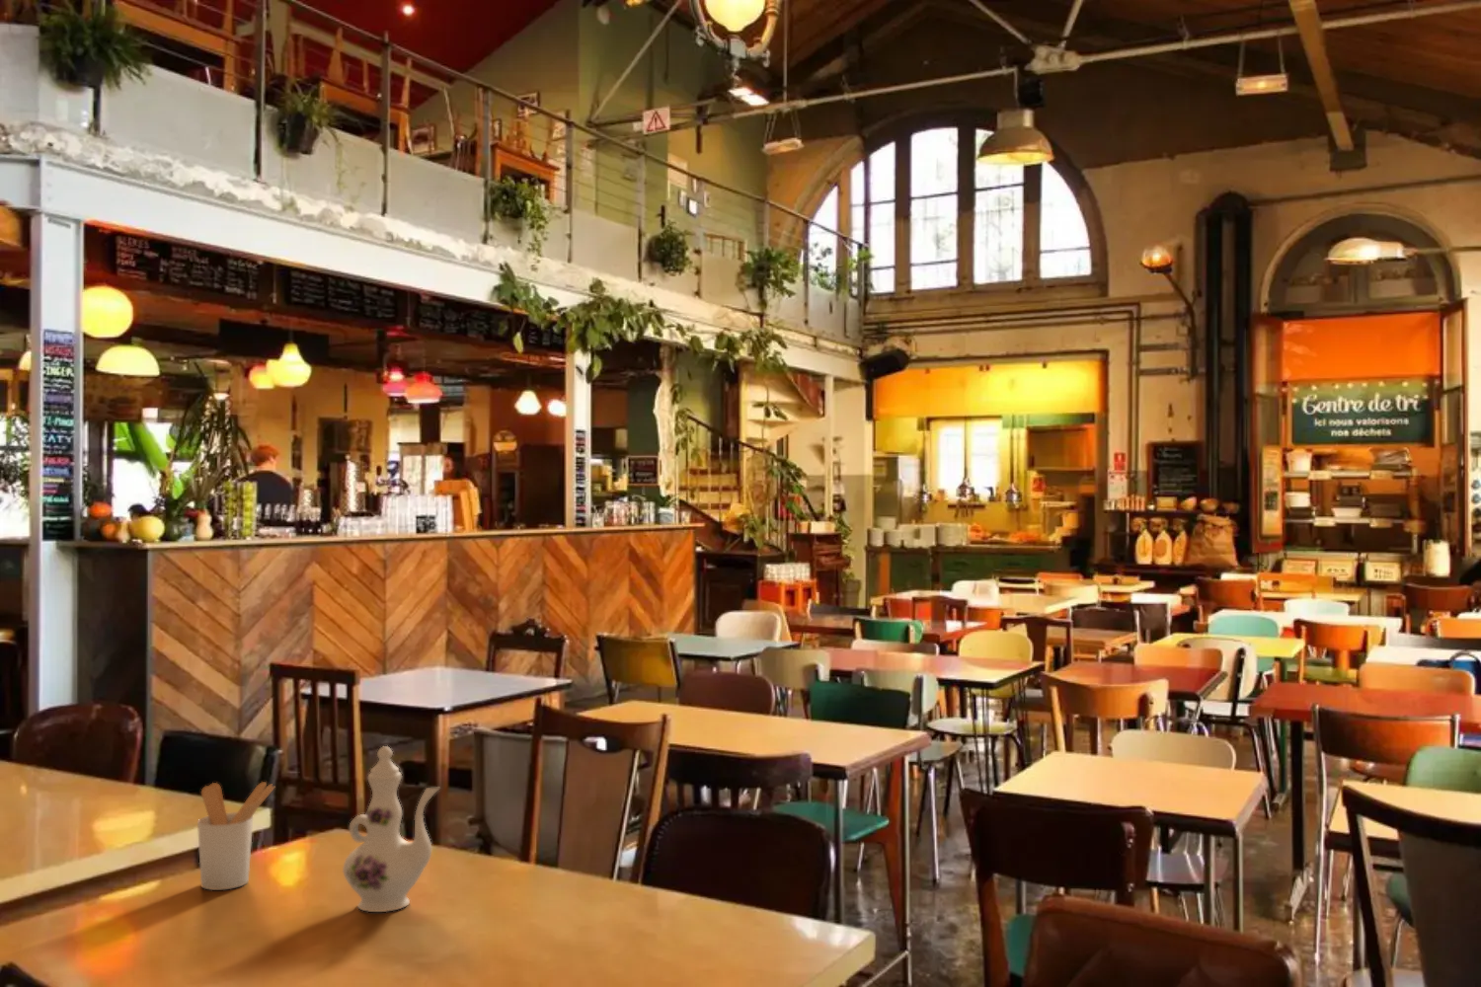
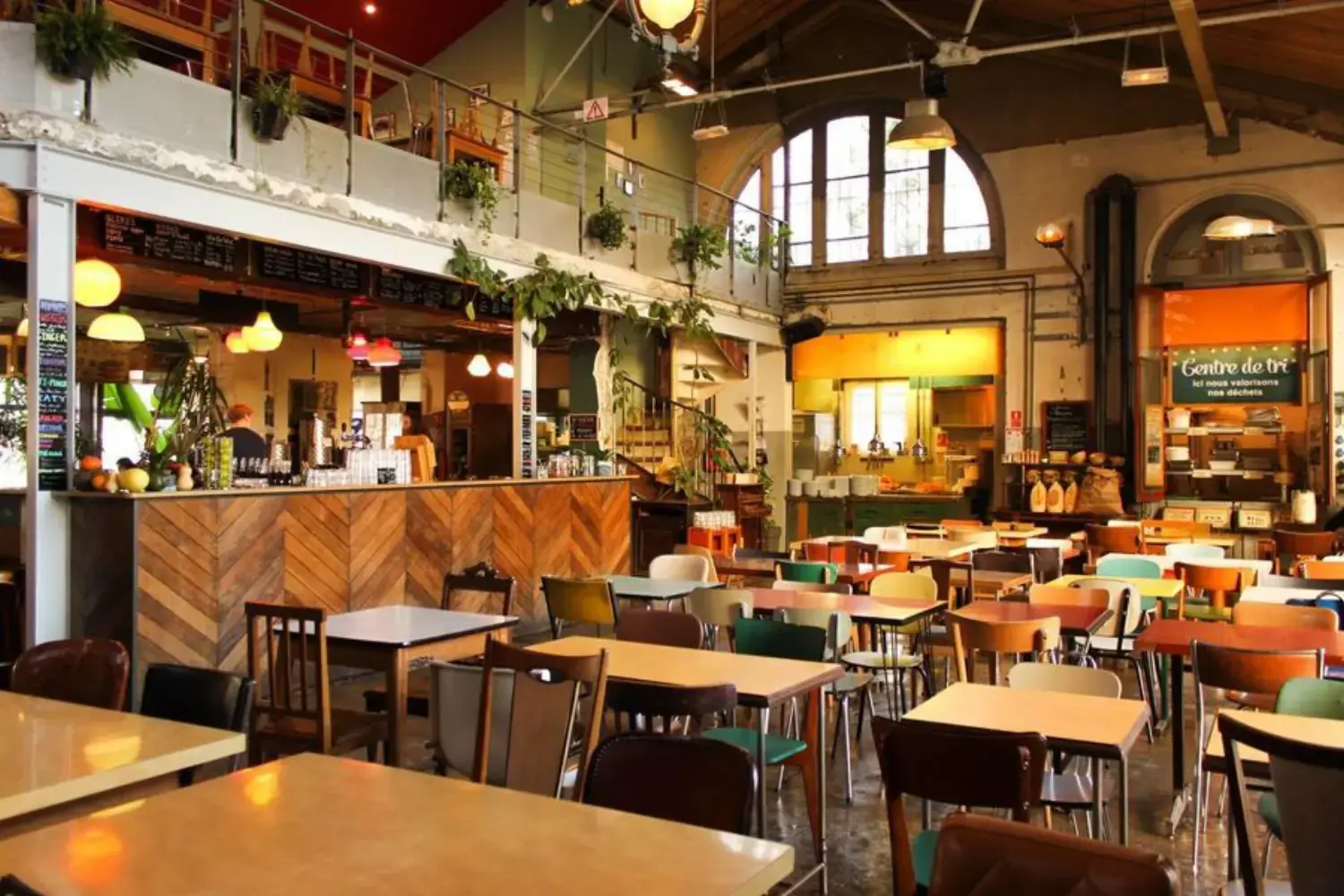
- utensil holder [196,781,275,891]
- chinaware [342,745,442,913]
